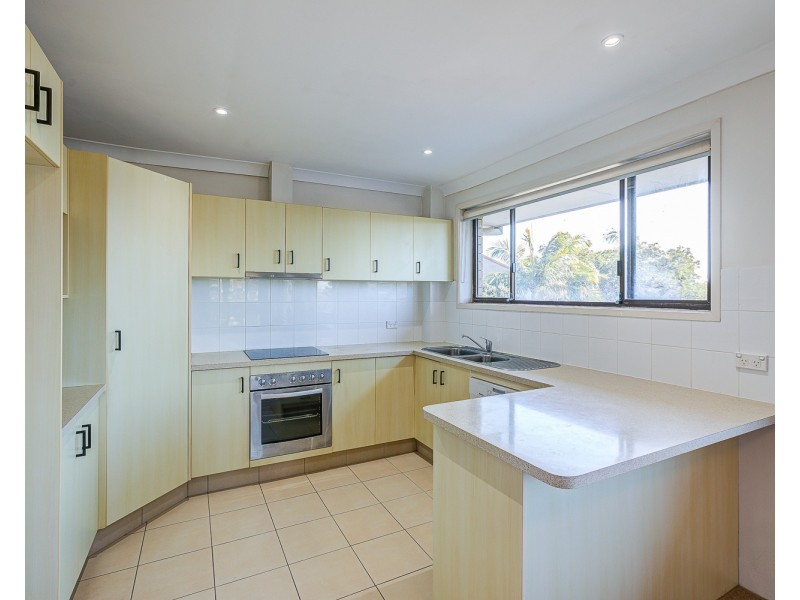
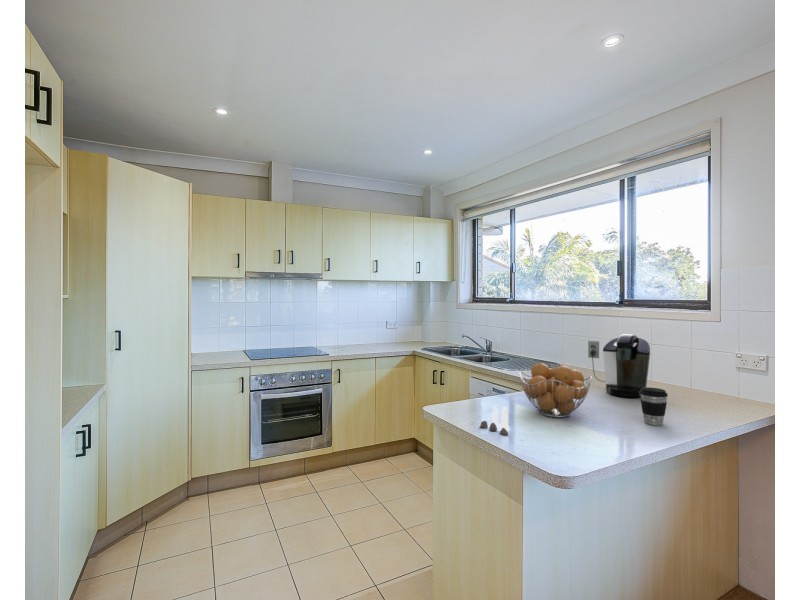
+ salt and pepper shaker set [479,405,511,436]
+ coffee cup [640,387,669,426]
+ coffee maker [587,333,651,398]
+ fruit basket [518,362,593,419]
